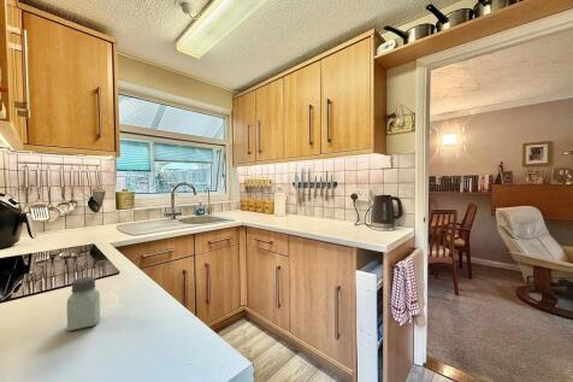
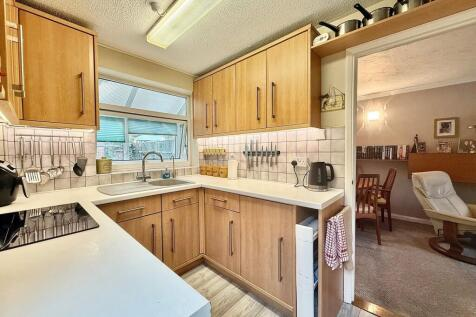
- saltshaker [66,276,101,331]
